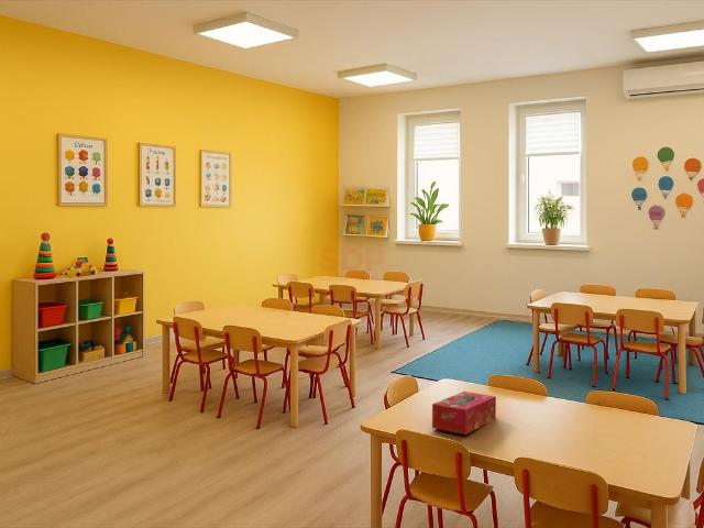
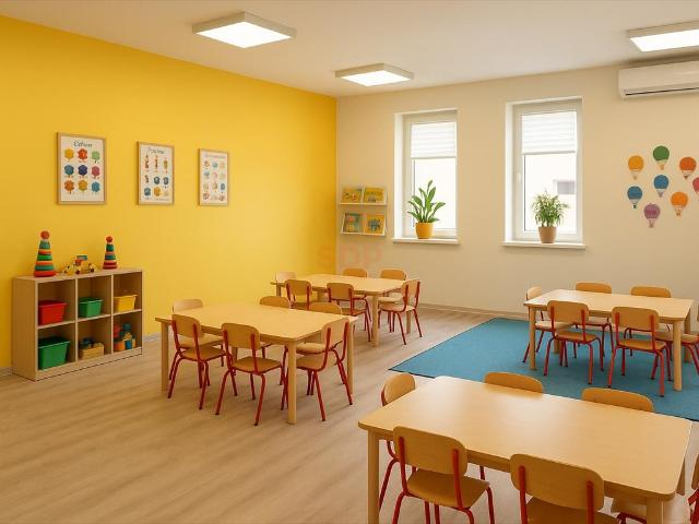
- tissue box [431,391,497,436]
